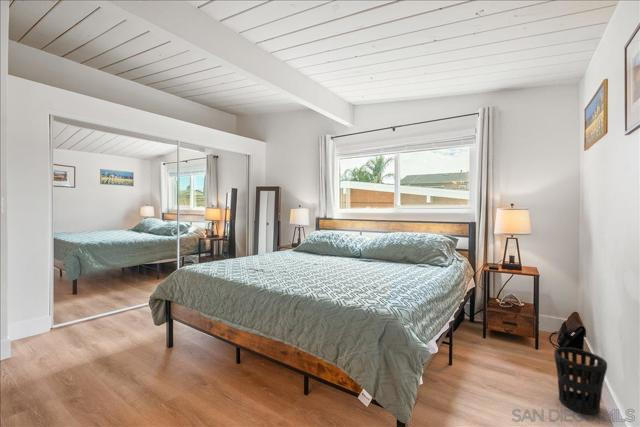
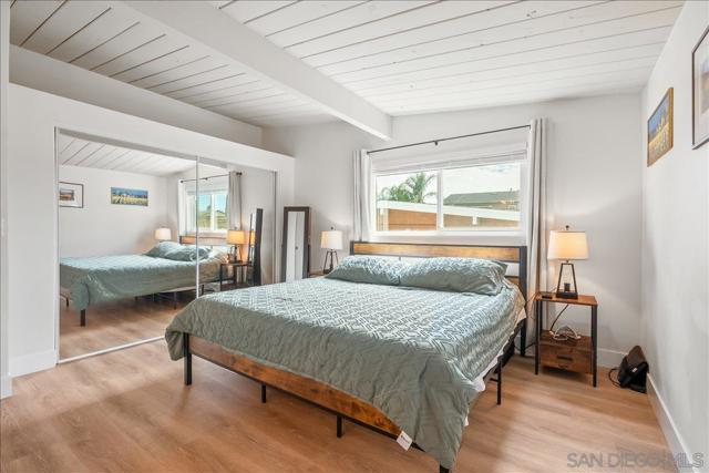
- wastebasket [553,347,608,416]
